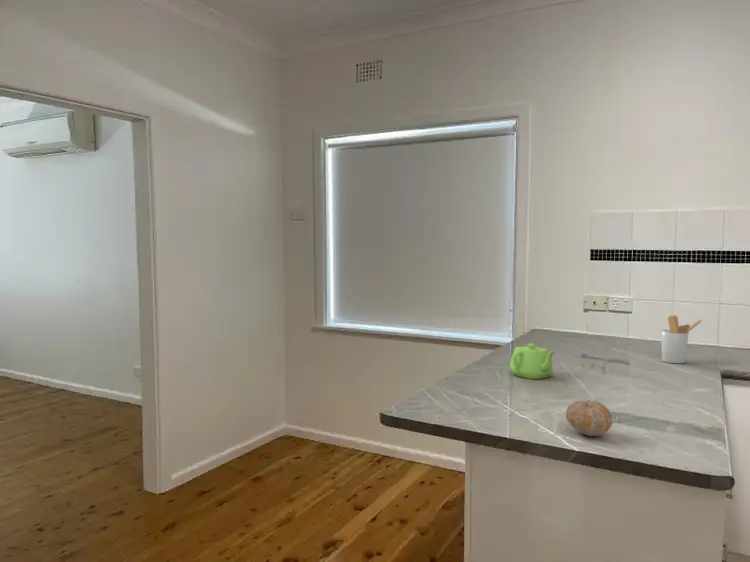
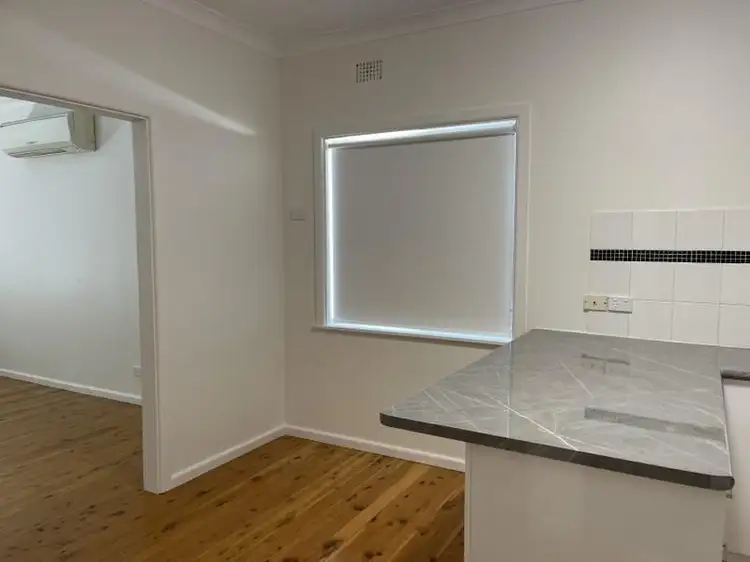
- teapot [509,343,556,380]
- utensil holder [660,314,703,364]
- fruit [565,399,614,437]
